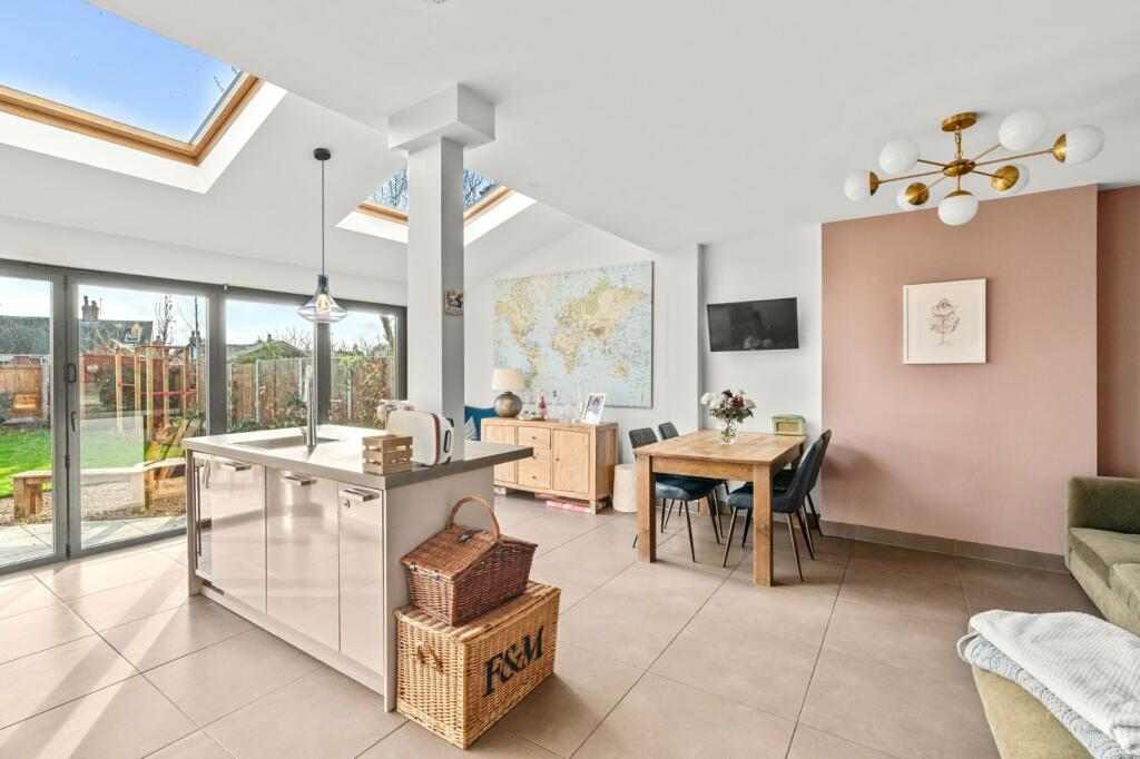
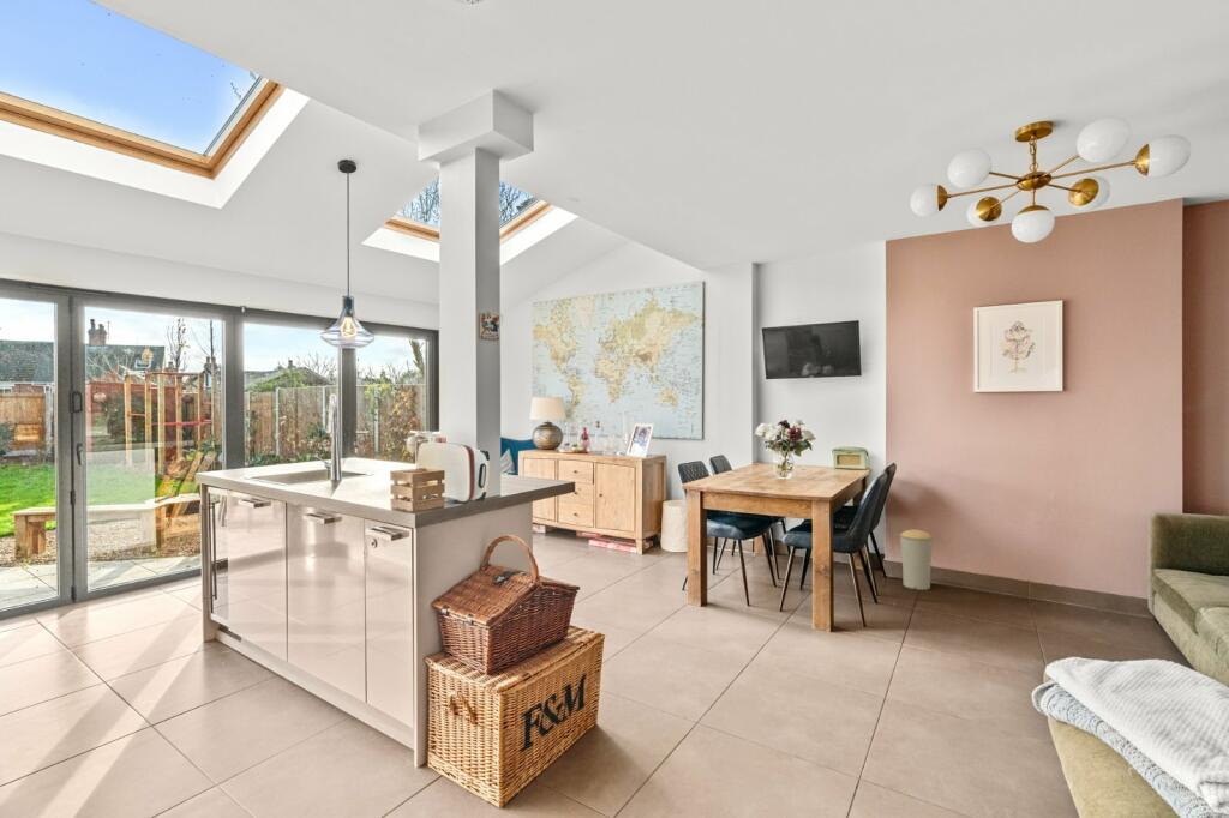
+ trash can [898,529,935,591]
